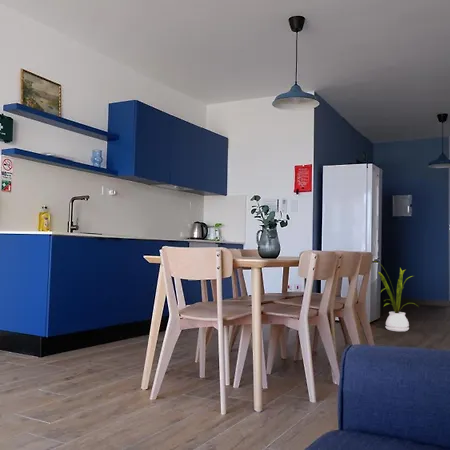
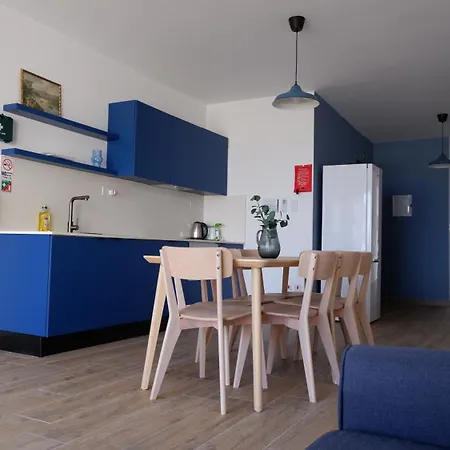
- house plant [374,260,419,332]
